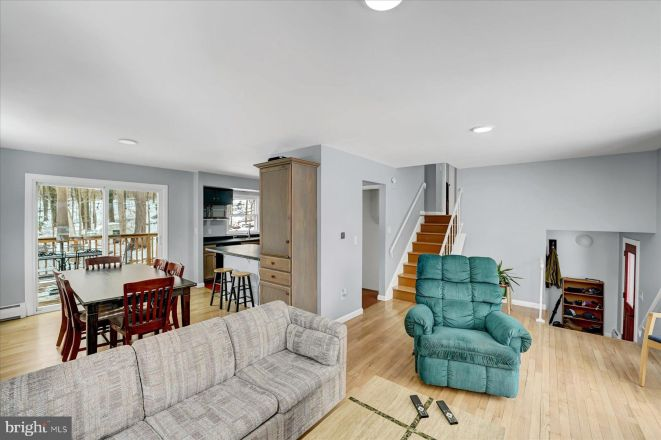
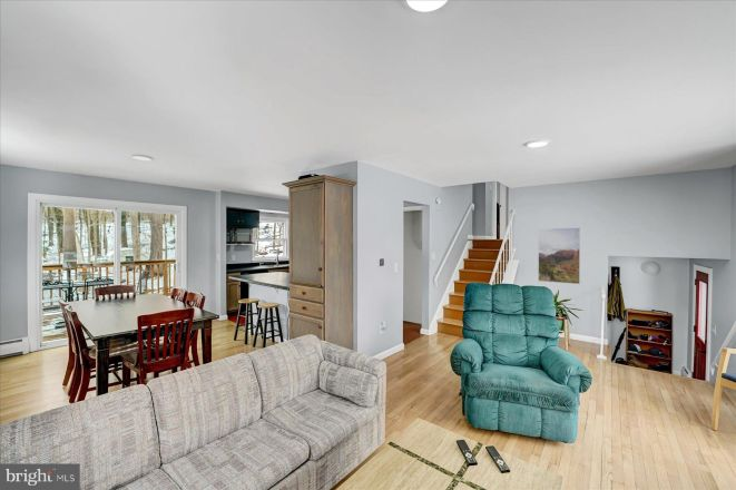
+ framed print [537,227,581,285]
